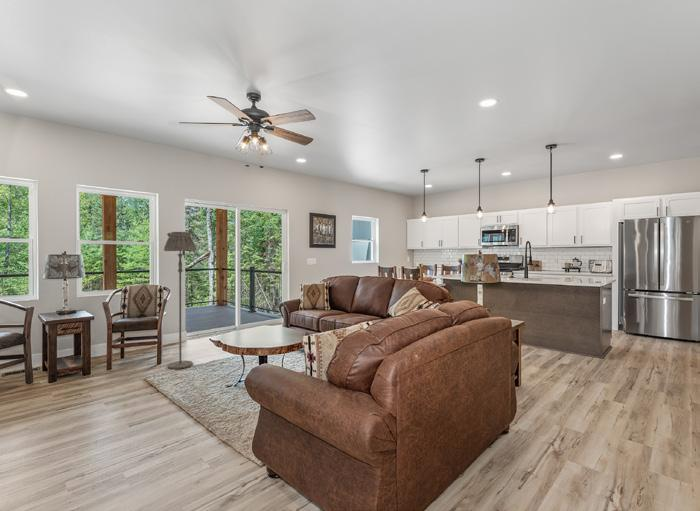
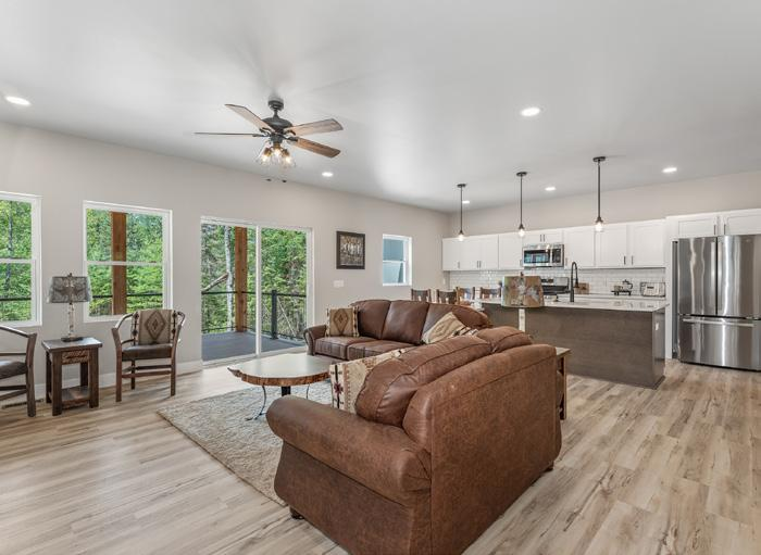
- floor lamp [163,231,197,370]
